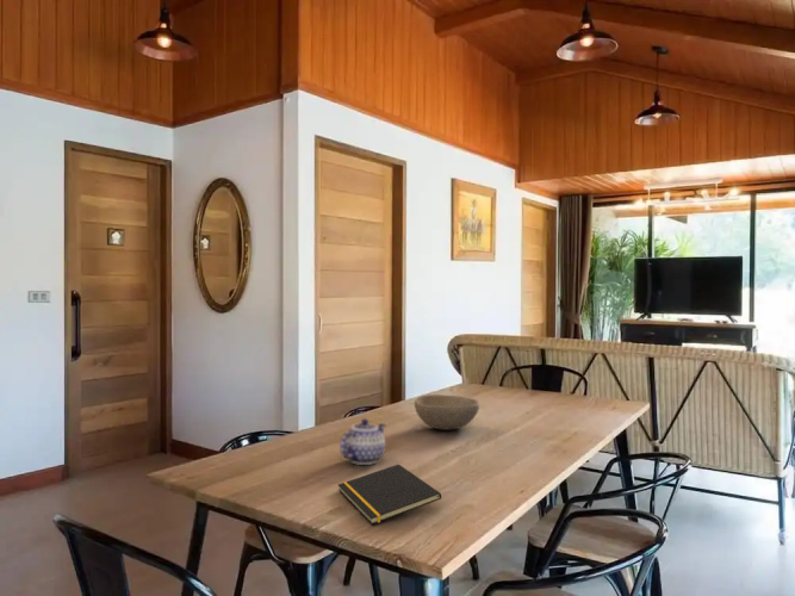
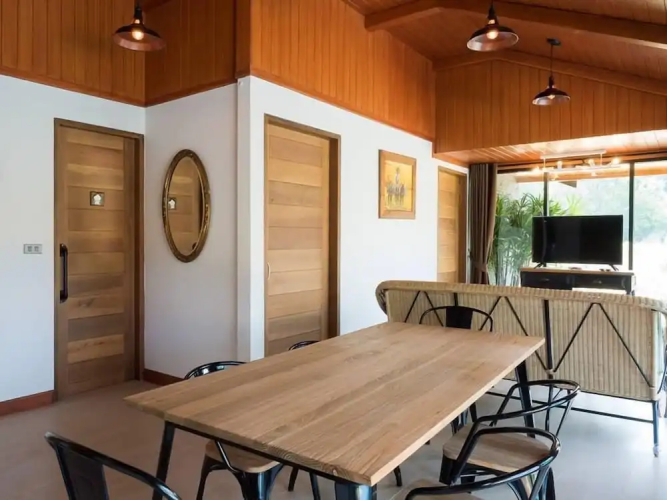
- notepad [337,462,442,526]
- bowl [414,393,480,430]
- teapot [339,417,387,466]
